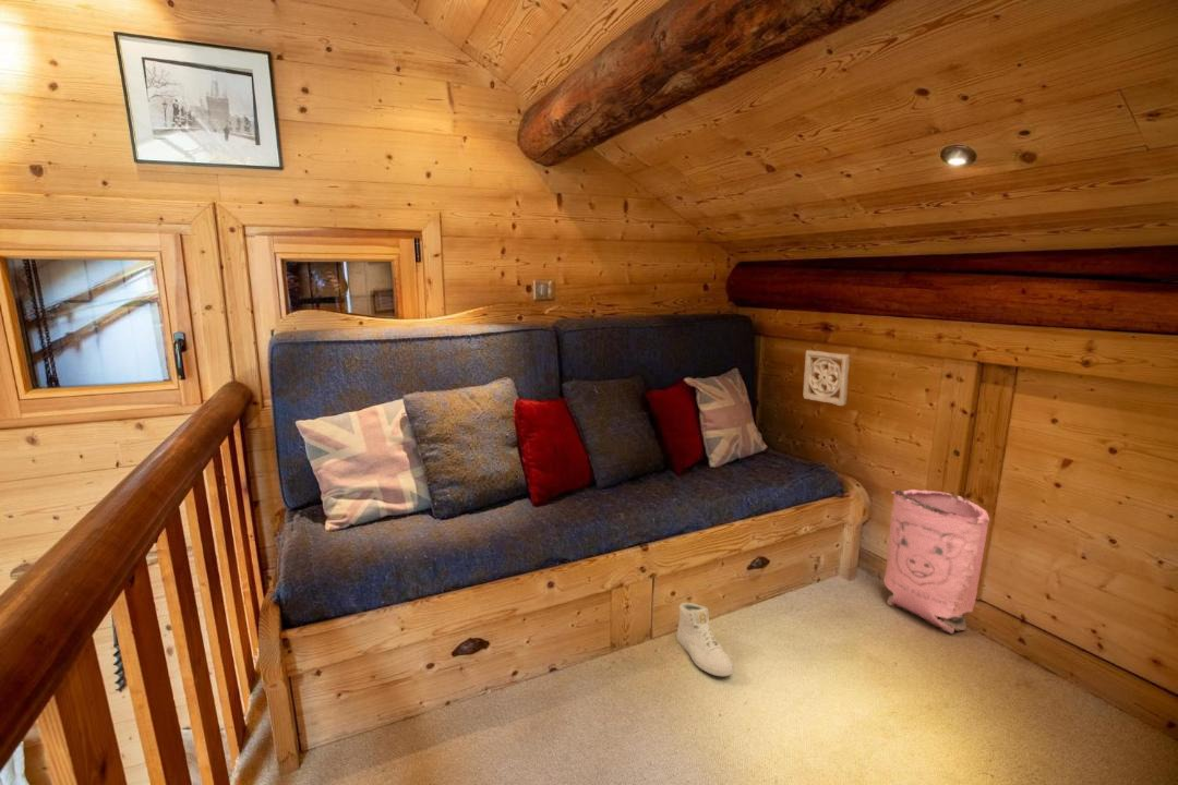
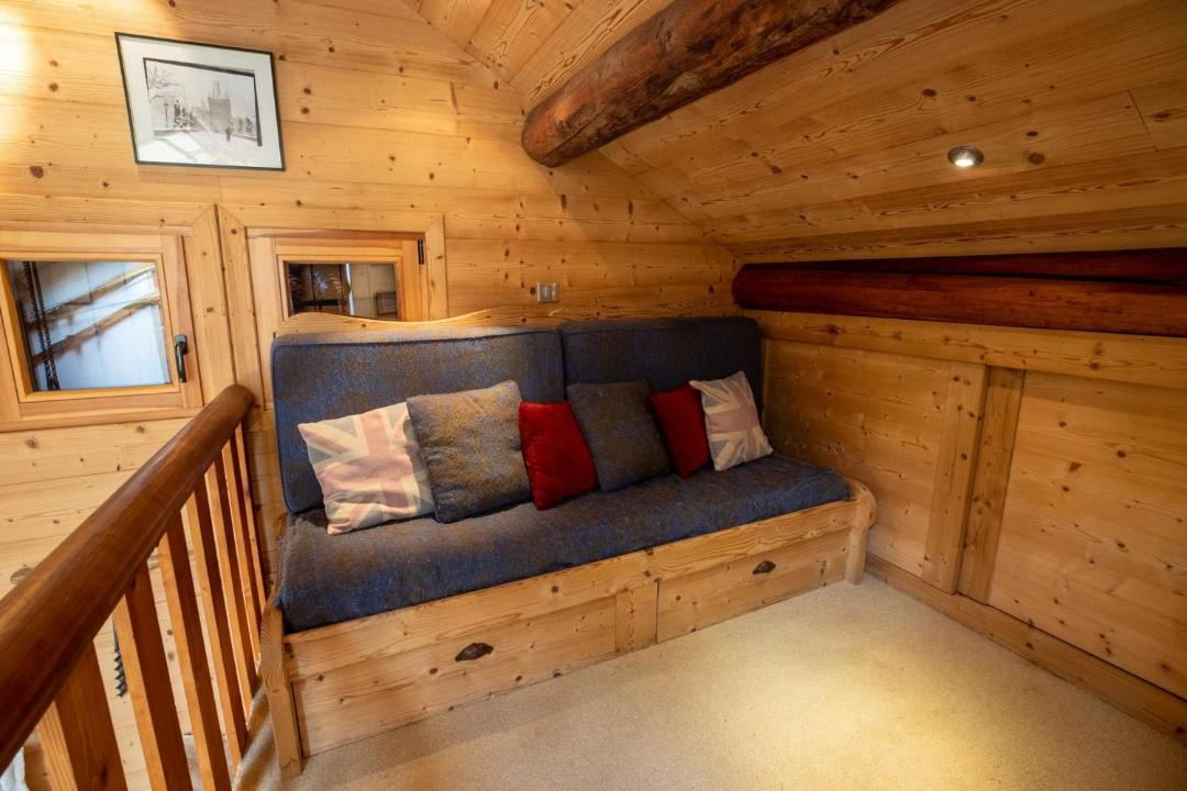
- wall ornament [802,349,851,407]
- sneaker [675,602,735,677]
- bag [882,488,990,635]
